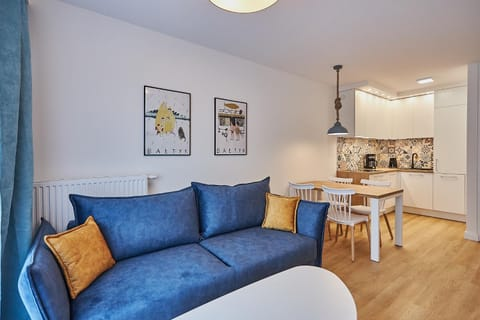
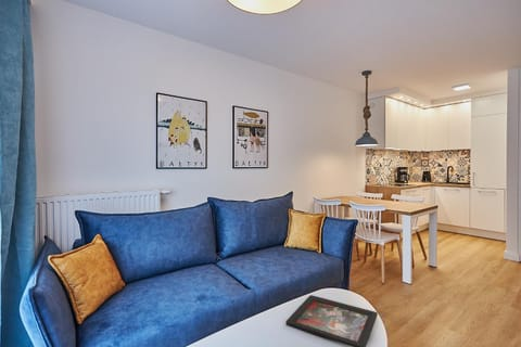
+ decorative tray [284,294,379,347]
